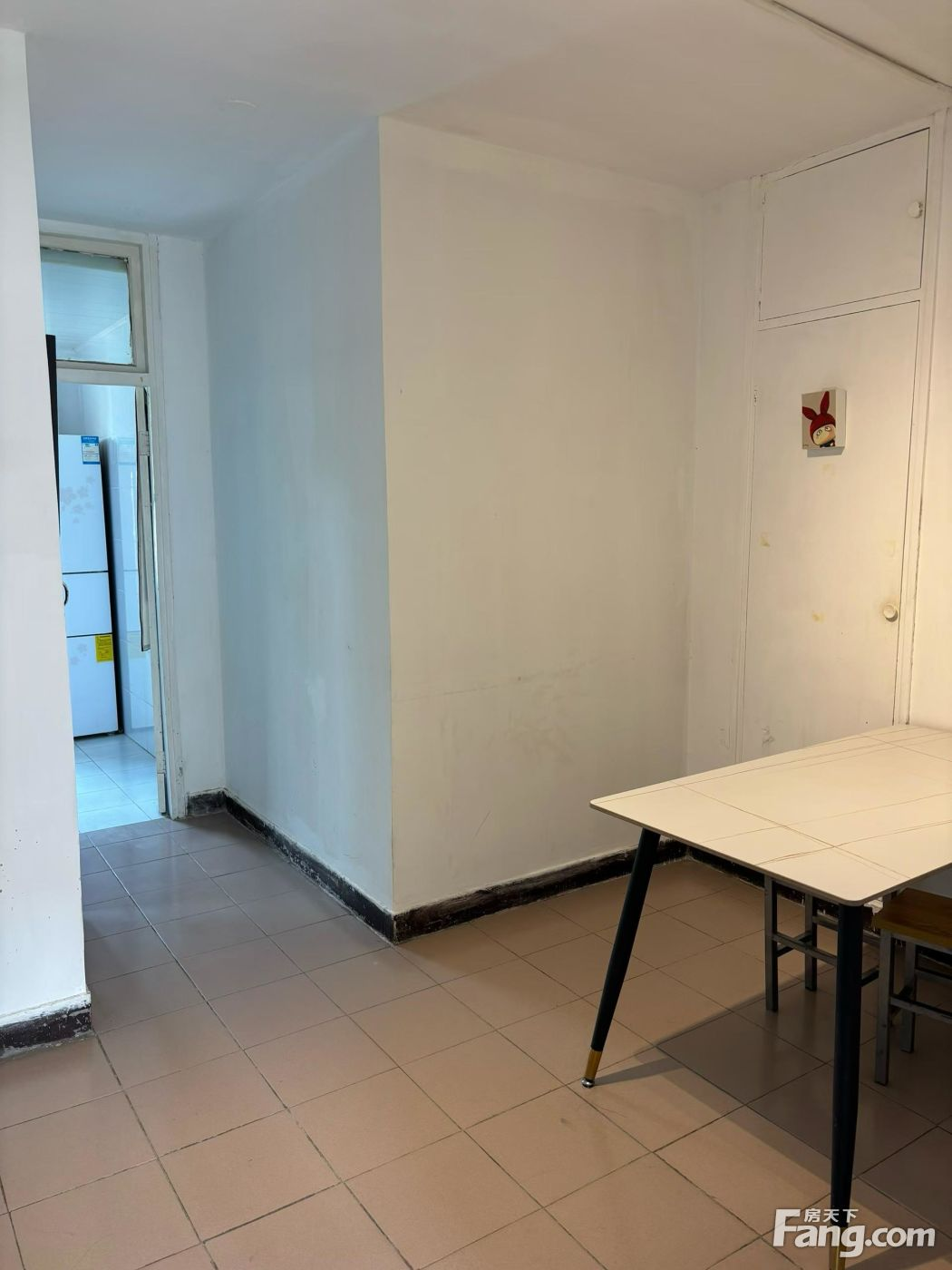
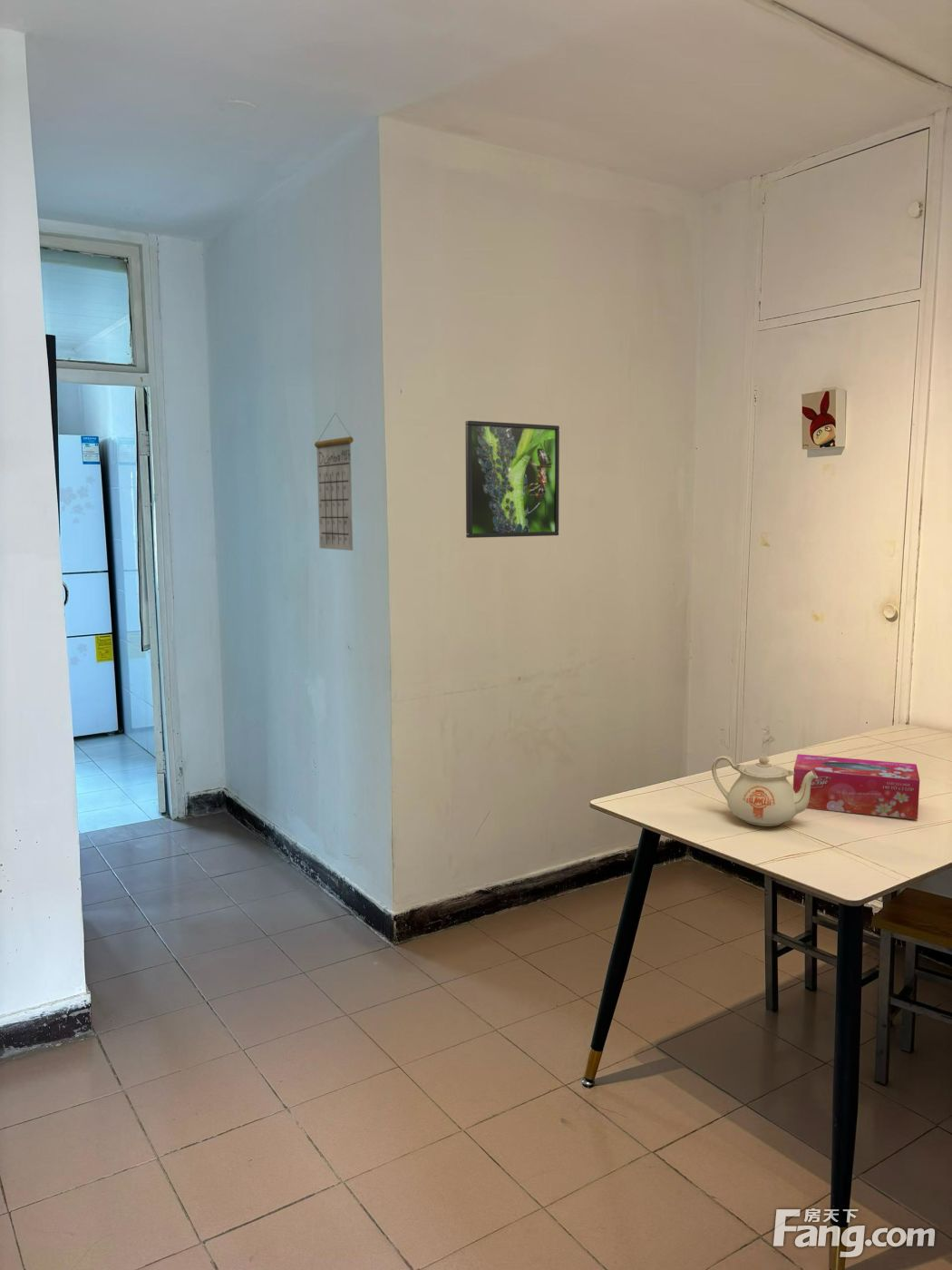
+ tissue box [792,753,920,820]
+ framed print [464,420,560,539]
+ calendar [314,412,355,552]
+ teapot [711,753,818,827]
